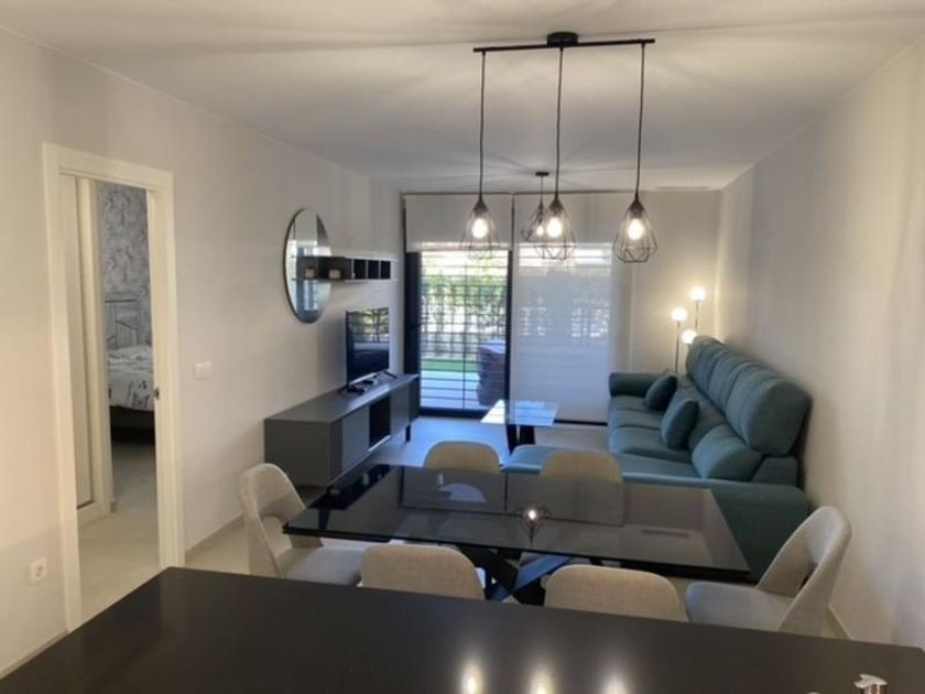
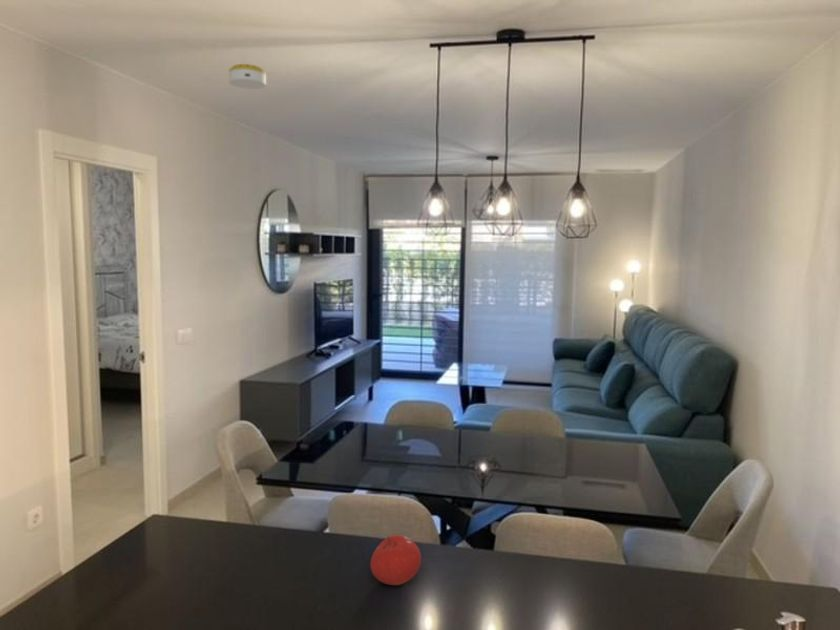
+ smoke detector [228,63,267,90]
+ fruit [369,534,422,586]
